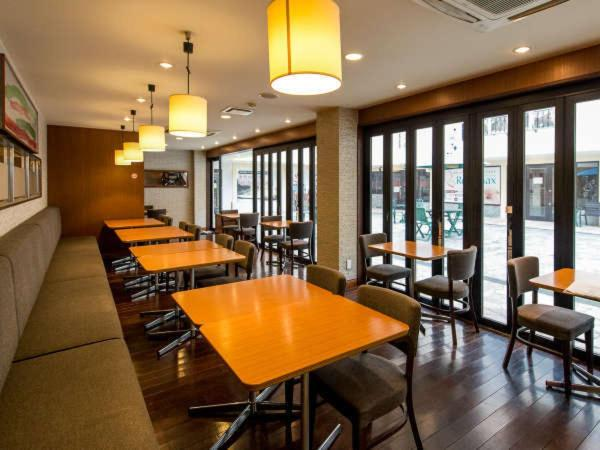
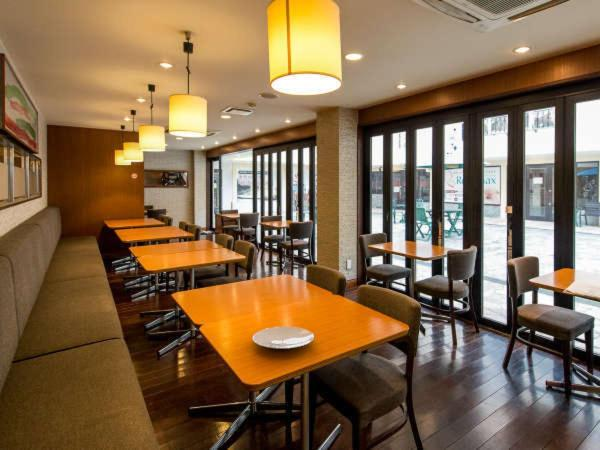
+ plate [251,326,315,350]
